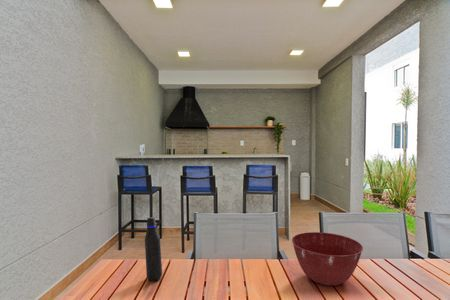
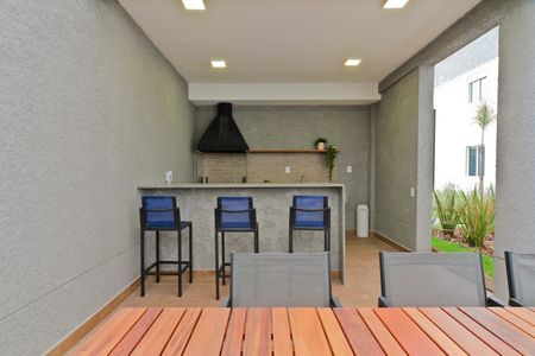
- water bottle [144,216,163,282]
- mixing bowl [291,231,364,287]
